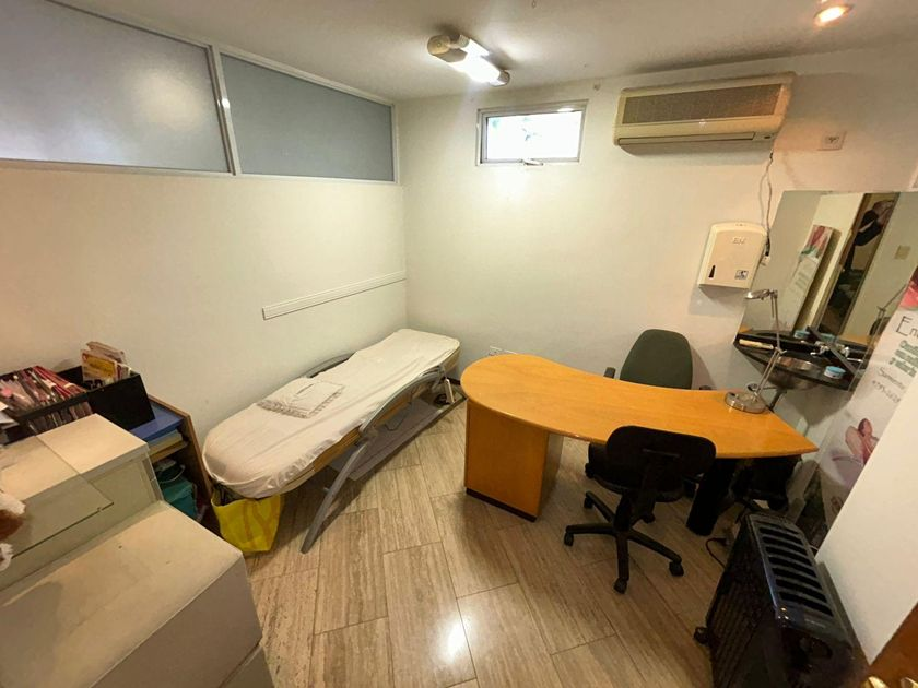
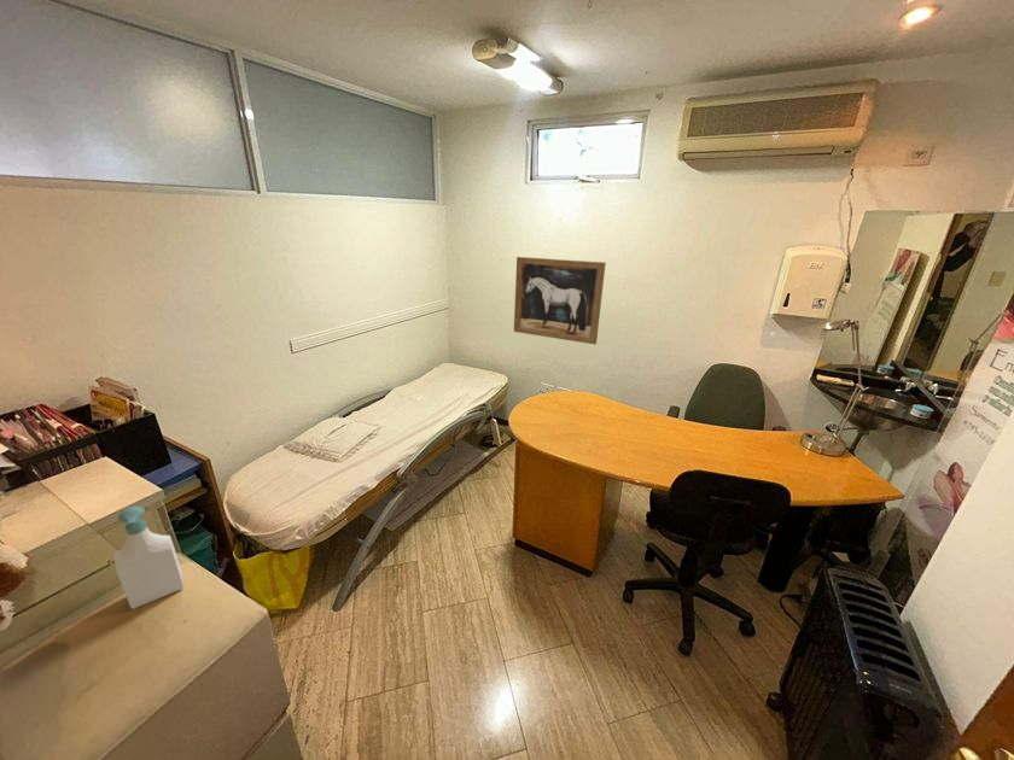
+ wall art [513,256,607,345]
+ soap bottle [113,505,185,610]
